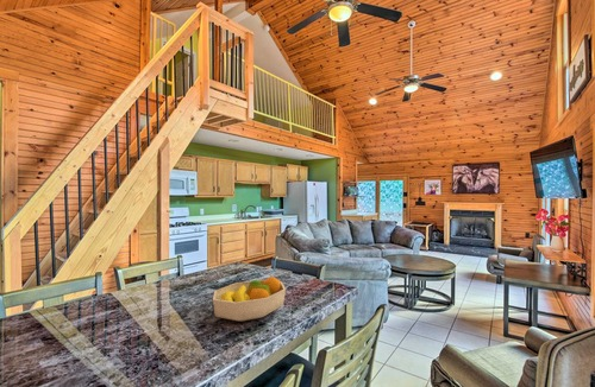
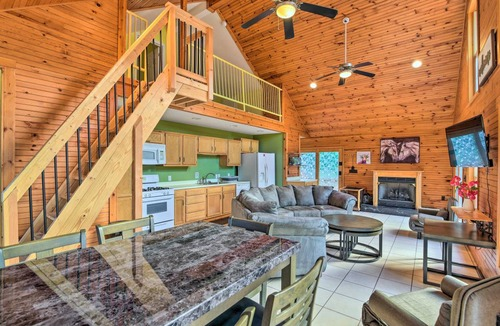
- fruit bowl [212,275,287,323]
